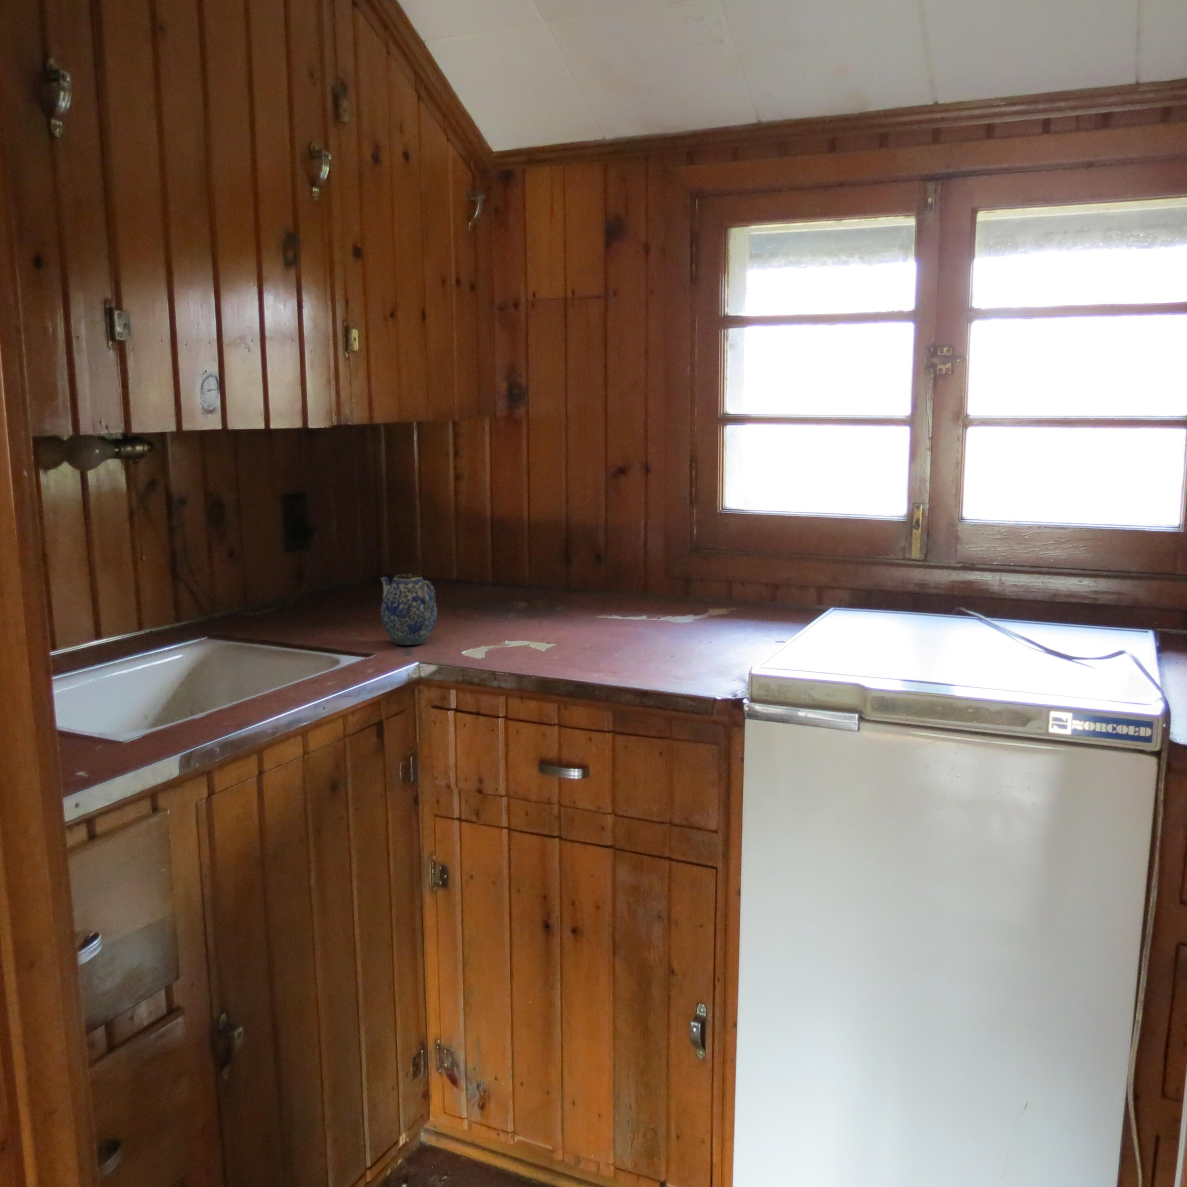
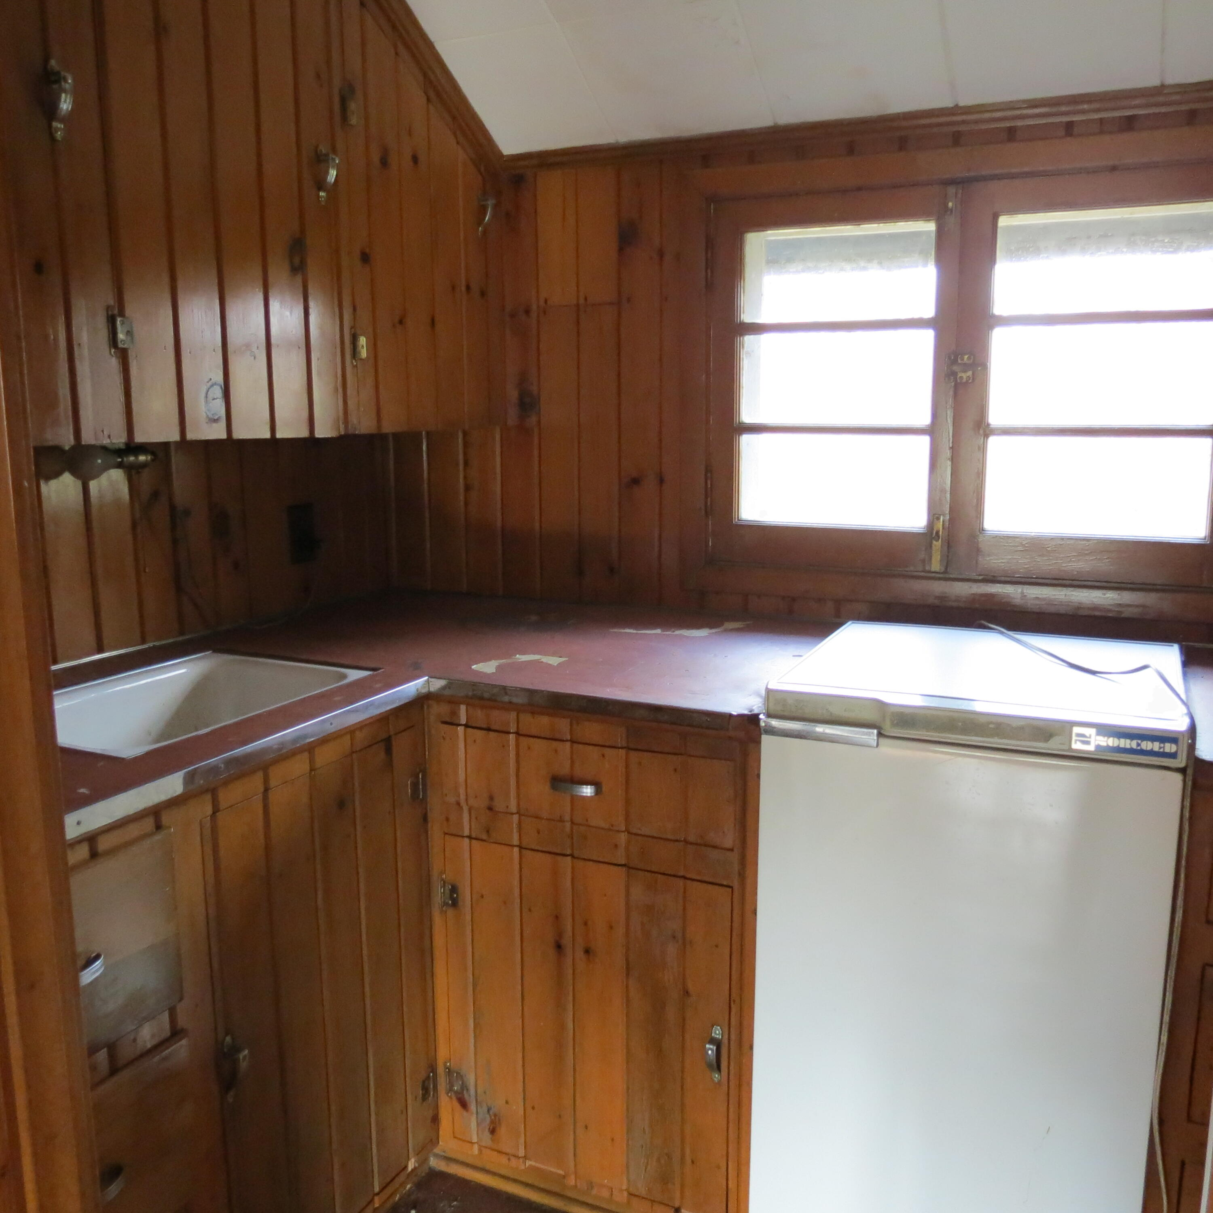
- teapot [380,573,437,646]
